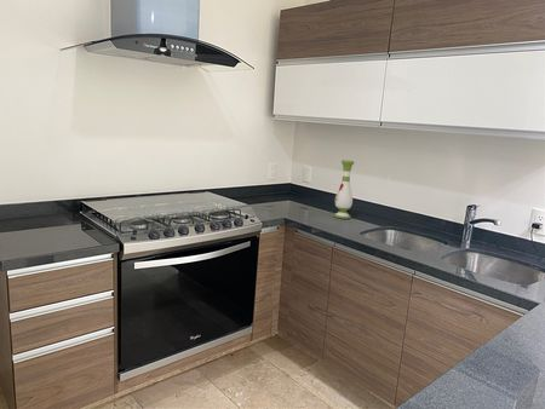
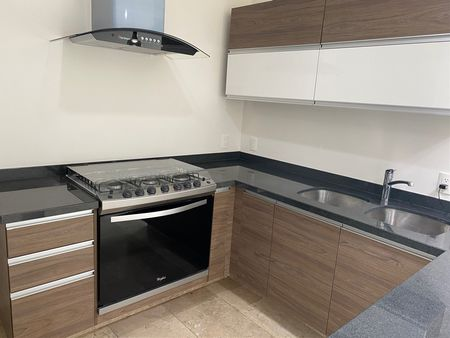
- vase [332,159,355,220]
